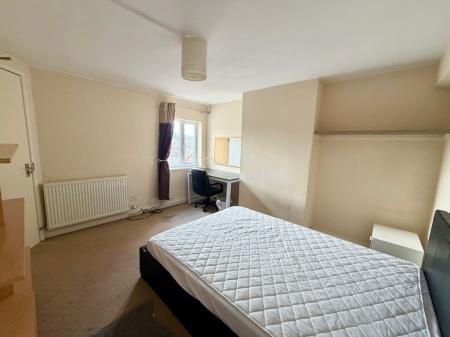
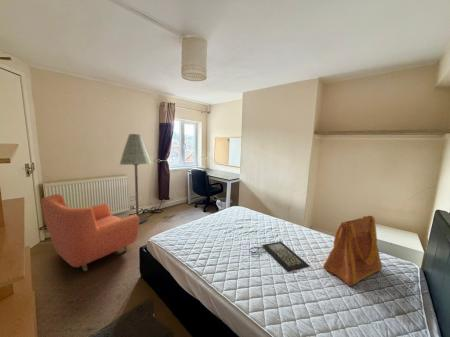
+ armchair [40,193,140,272]
+ tote bag [322,215,383,287]
+ floor lamp [119,133,152,225]
+ clutch bag [248,241,310,274]
